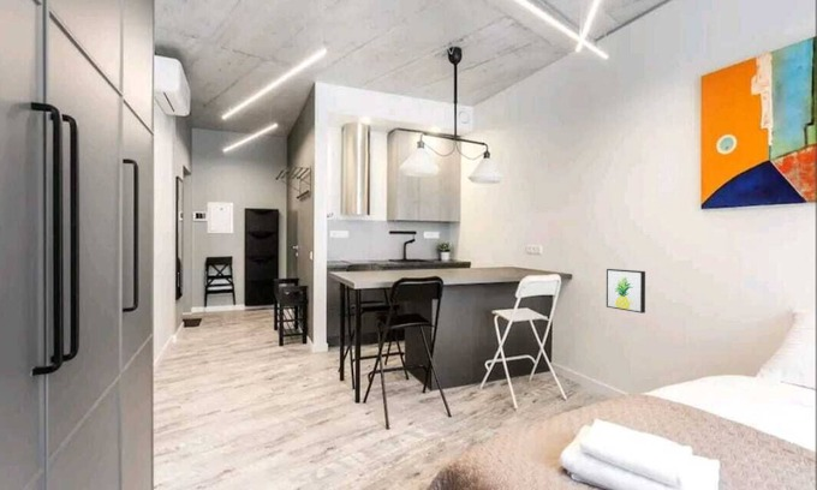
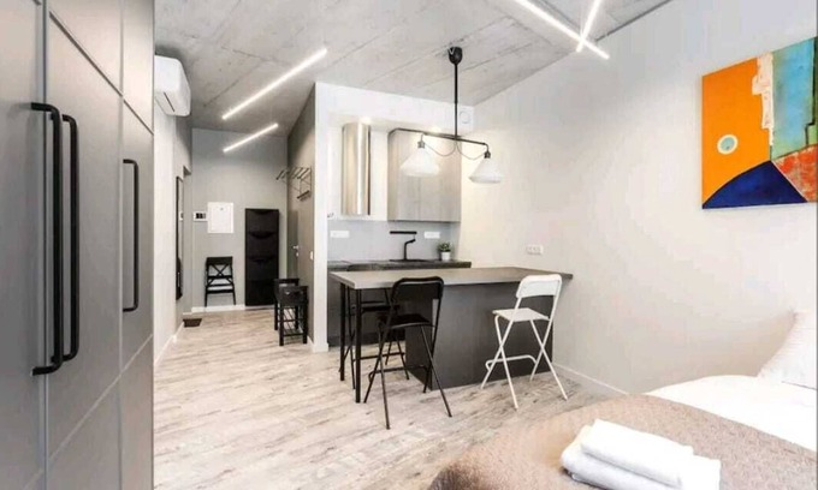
- wall art [606,268,646,315]
